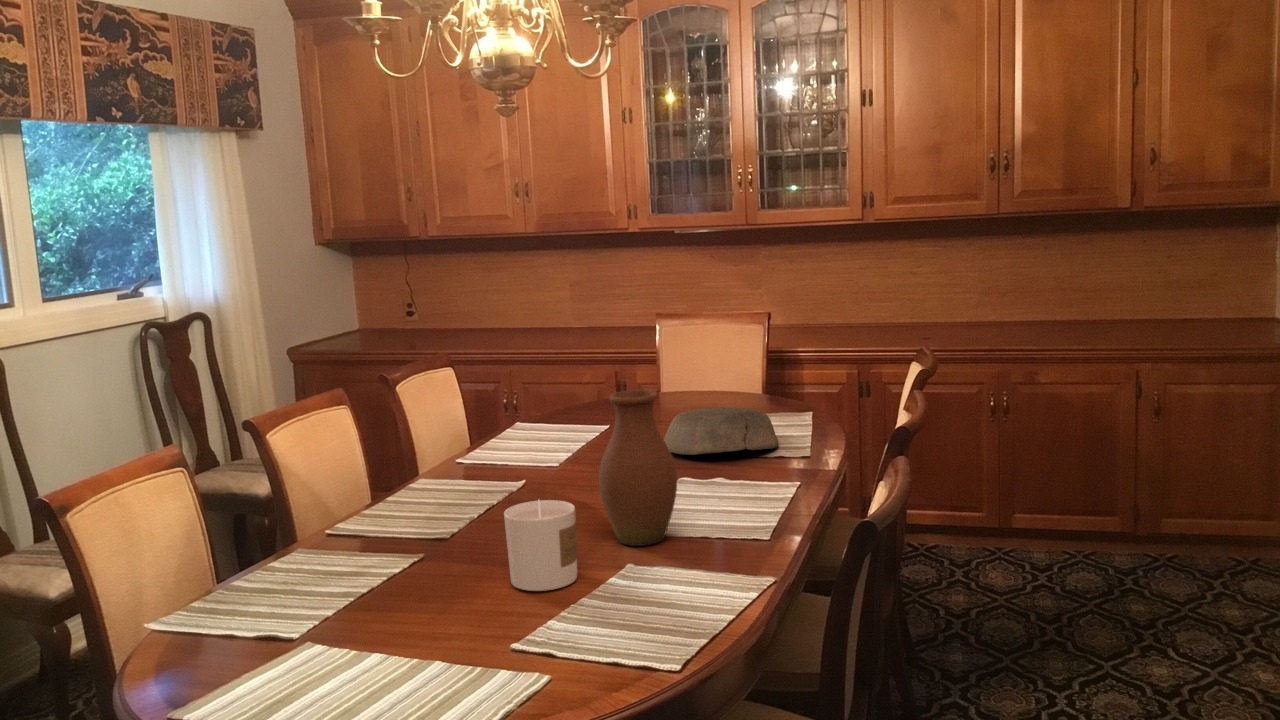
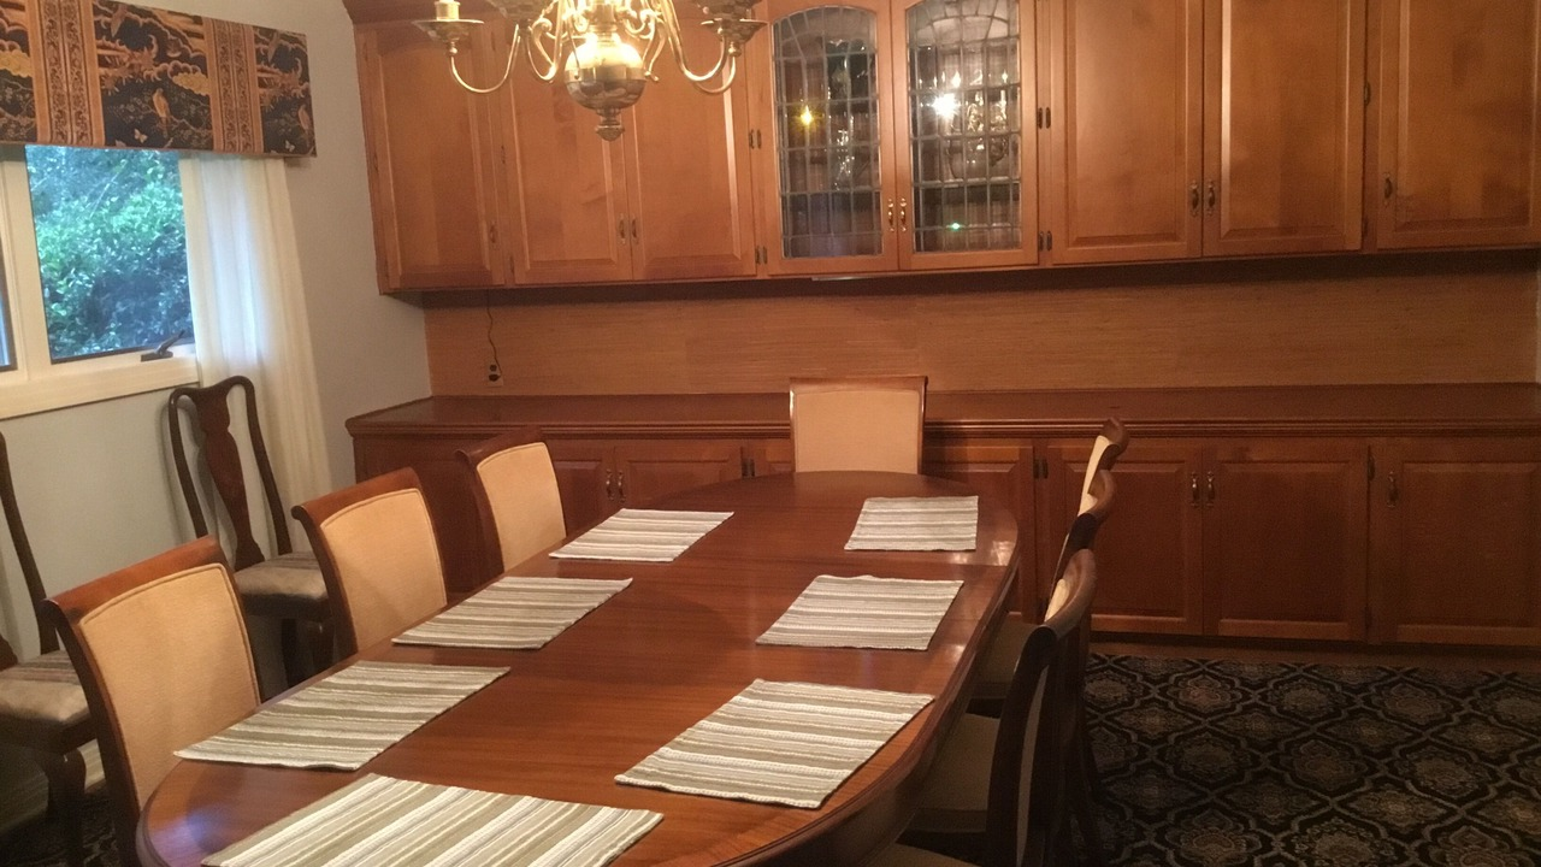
- vase [598,389,678,547]
- candle [503,499,578,592]
- bowl [663,406,780,456]
